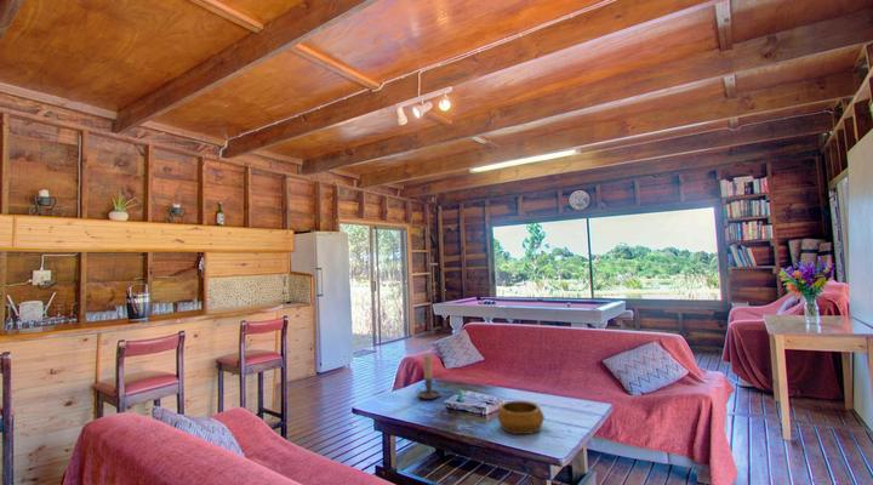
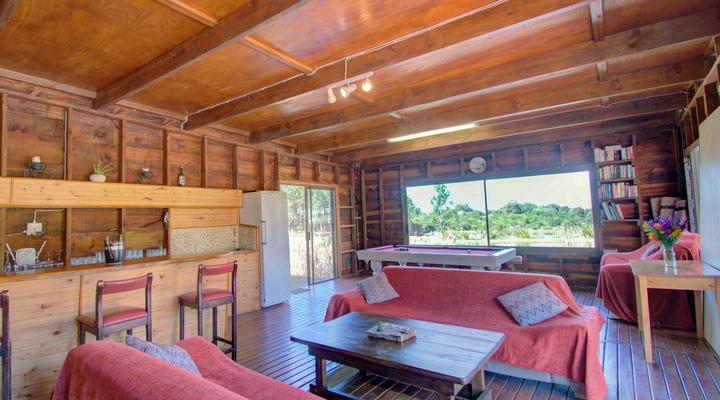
- decorative bowl [496,400,546,435]
- candle holder [415,353,441,400]
